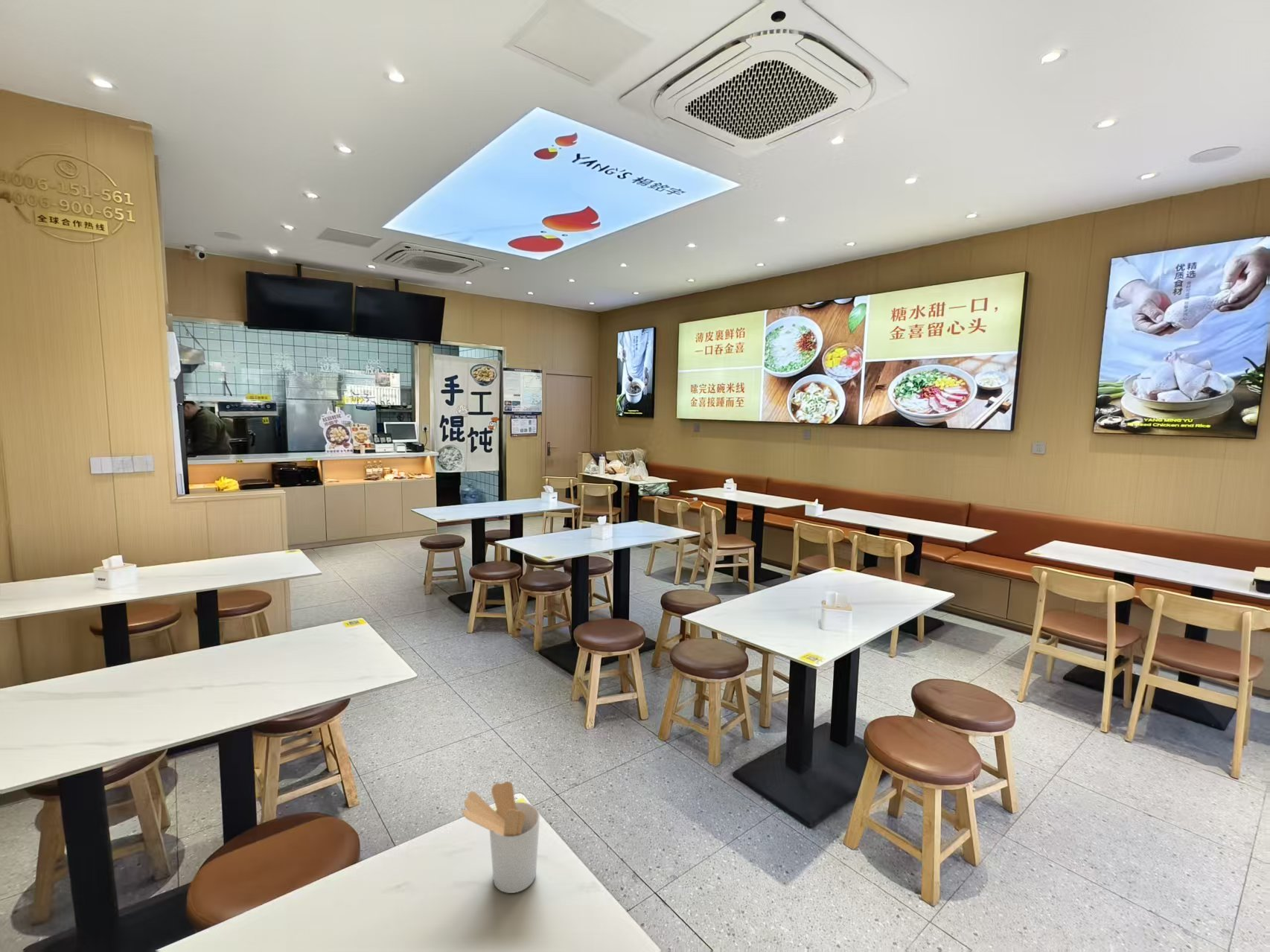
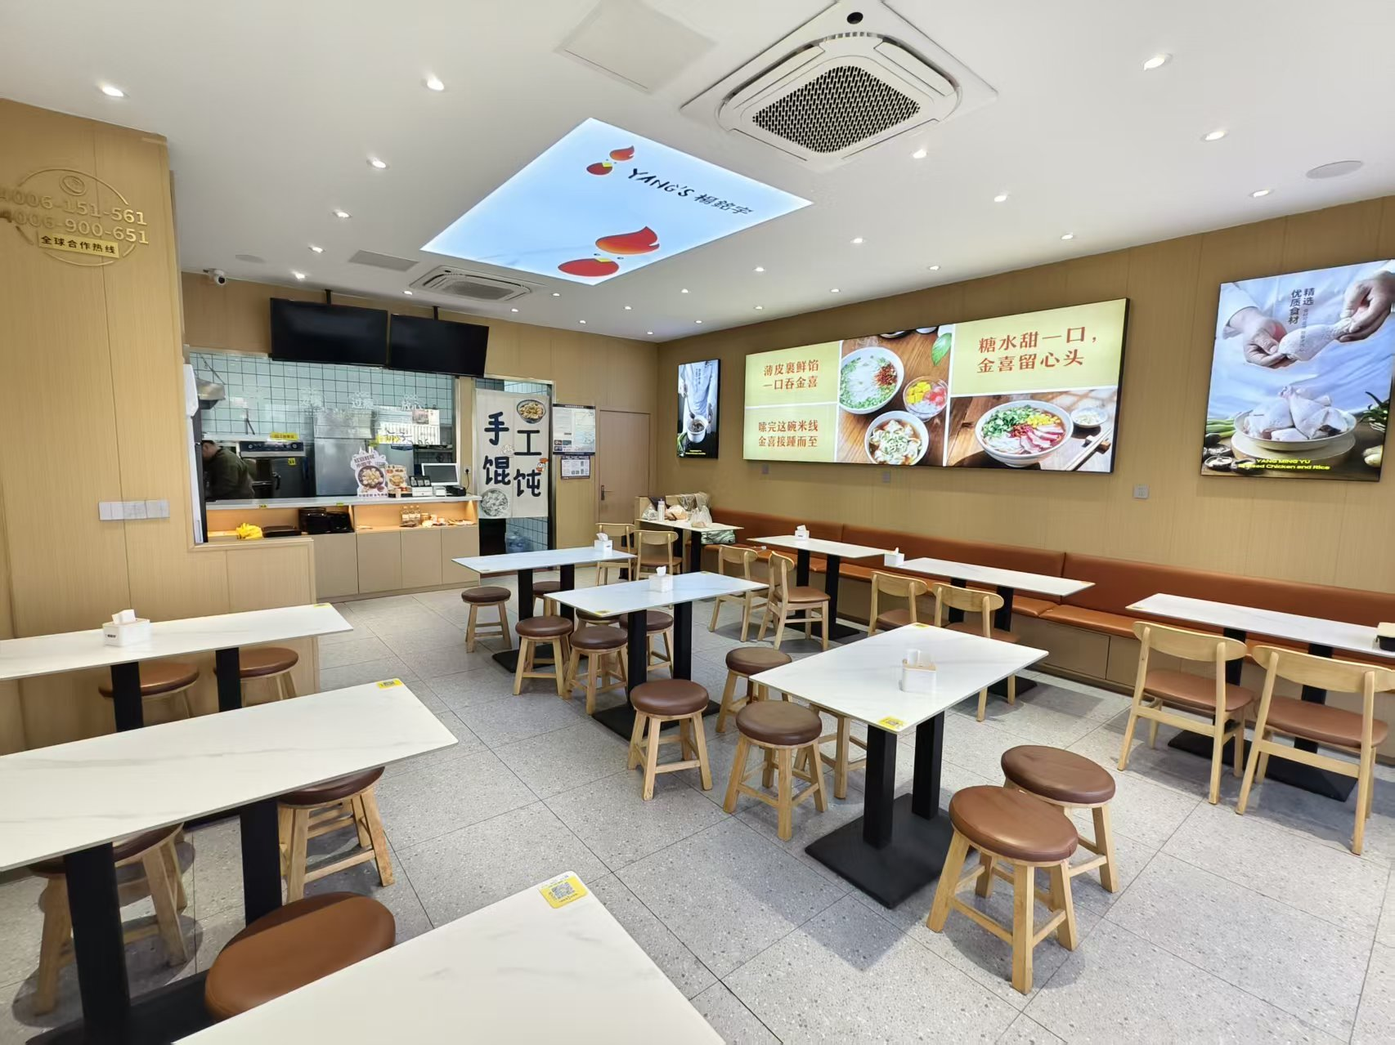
- utensil holder [462,781,540,894]
